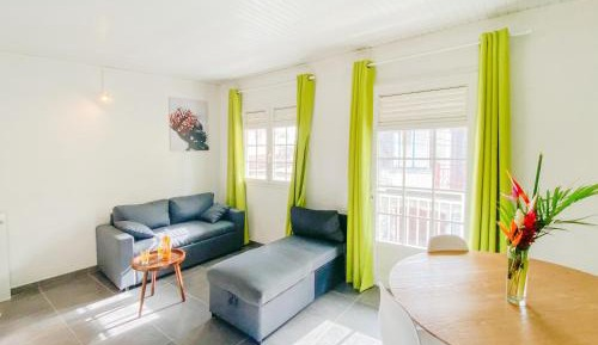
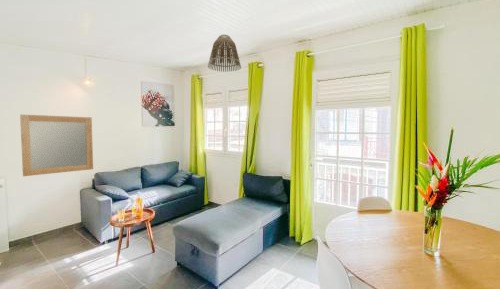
+ home mirror [19,113,94,177]
+ lamp shade [207,33,242,73]
